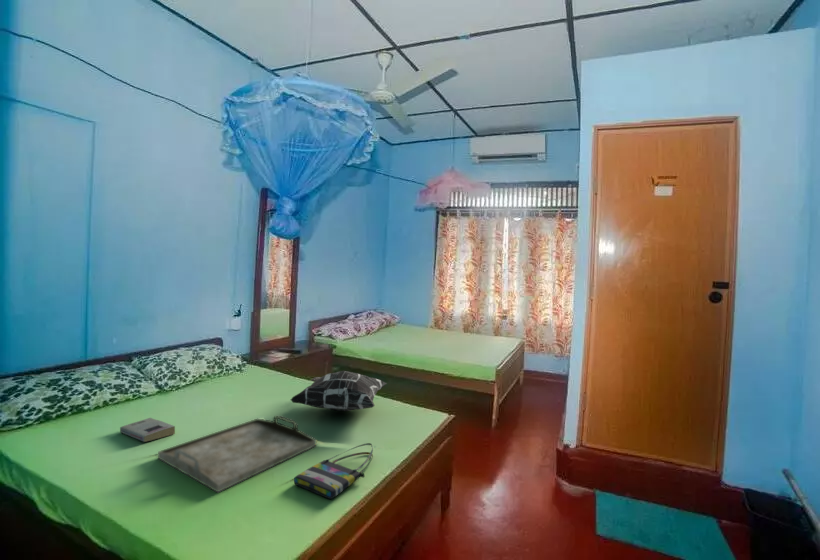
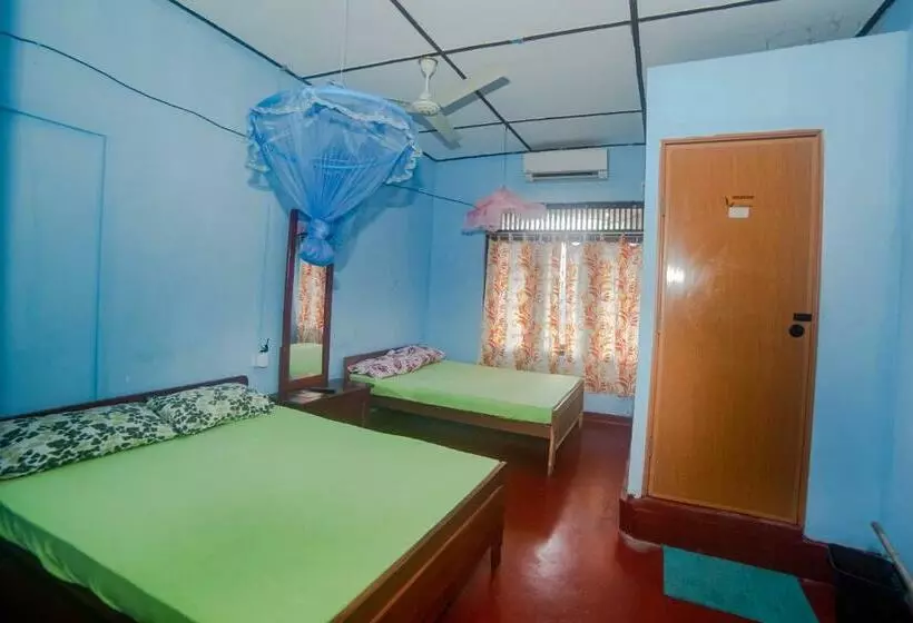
- book [119,417,176,443]
- decorative pillow [290,370,388,412]
- serving tray [157,415,318,493]
- tote bag [293,442,374,500]
